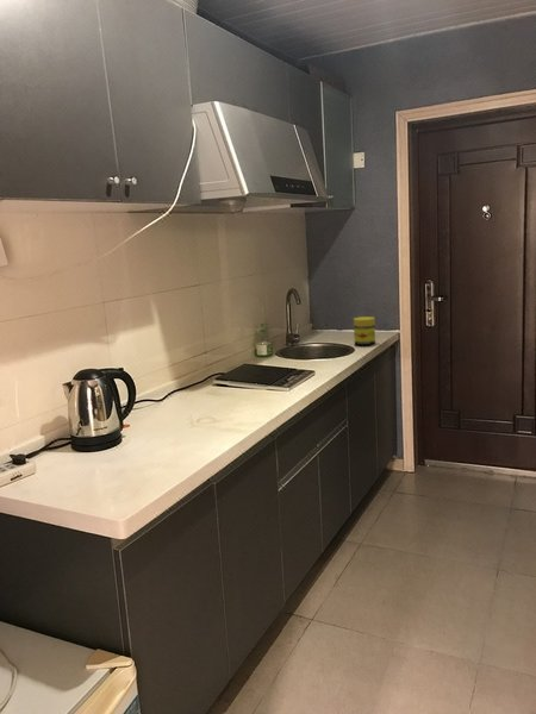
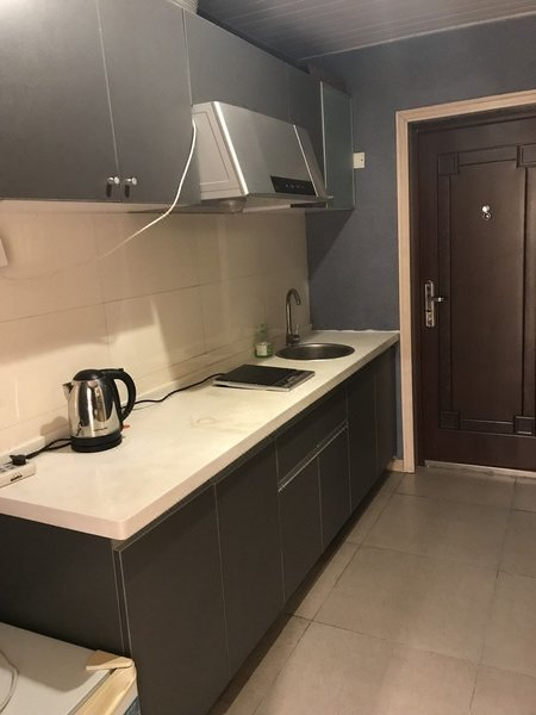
- jar [353,315,376,346]
